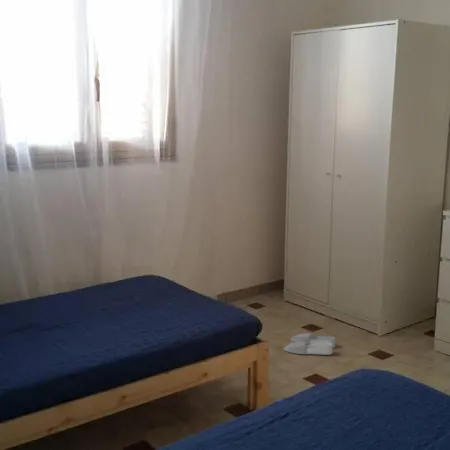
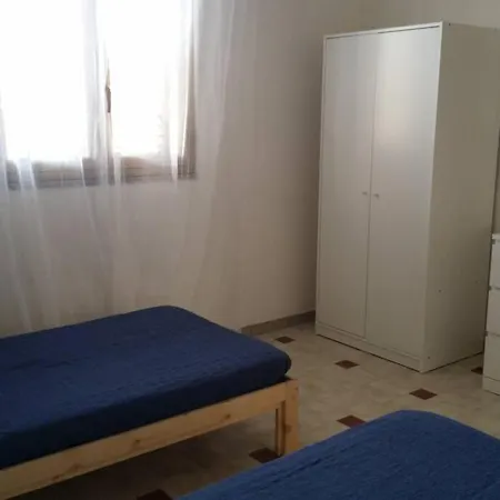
- slippers [283,332,336,356]
